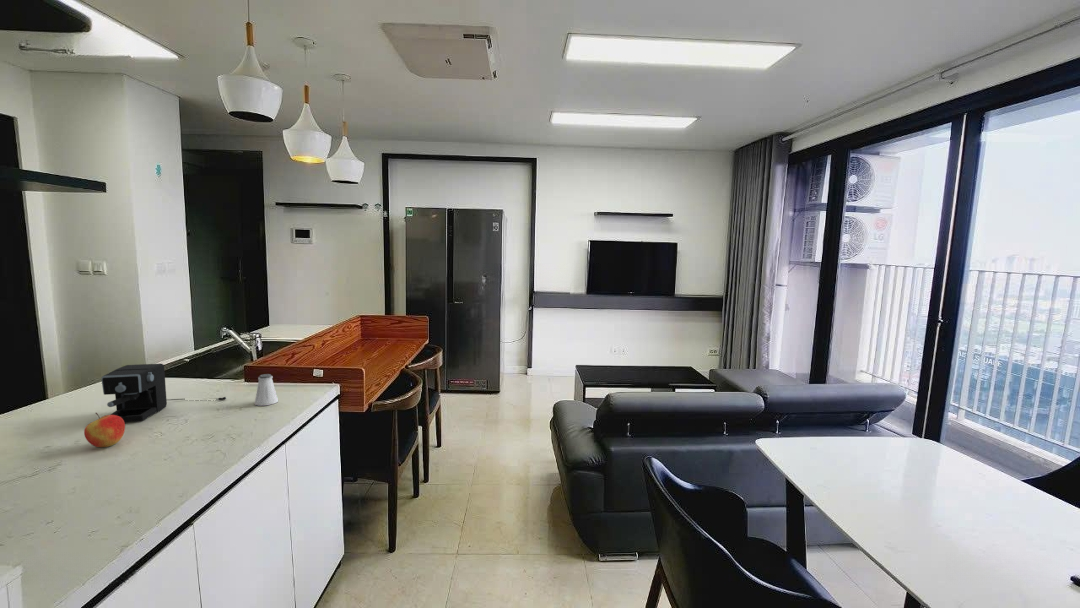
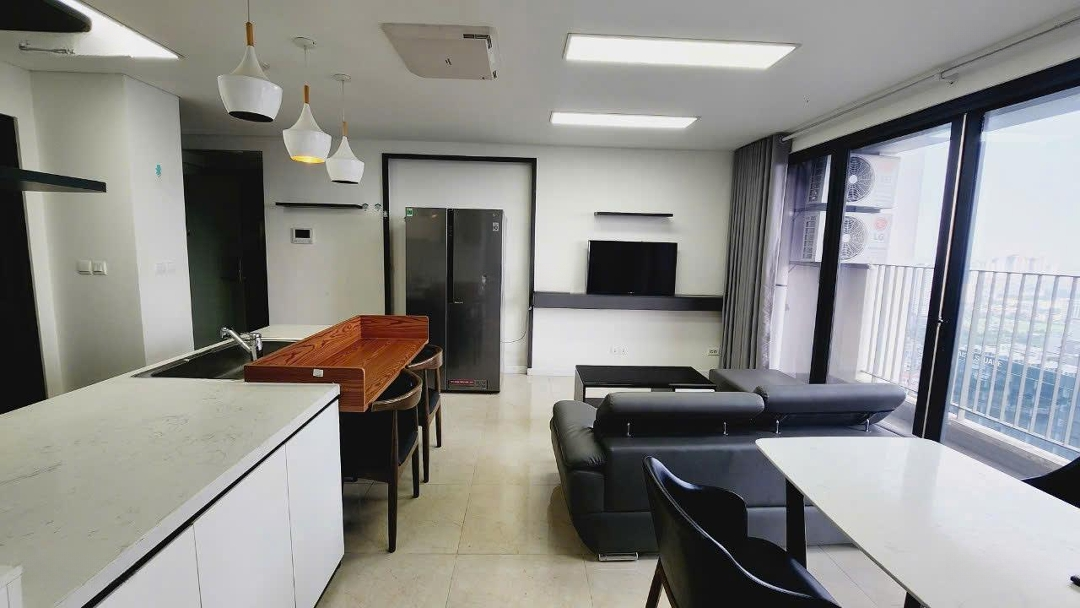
- apple [83,412,126,448]
- saltshaker [254,373,279,407]
- coffee maker [101,363,228,423]
